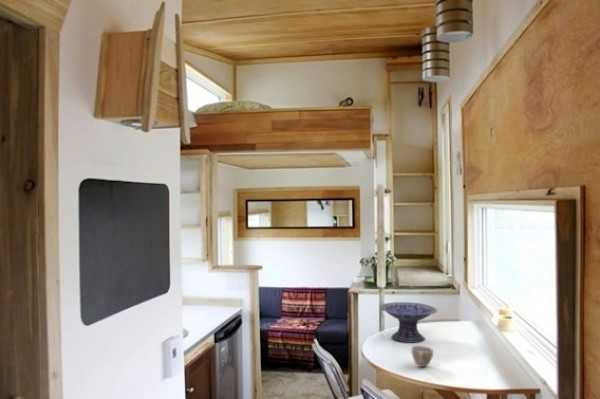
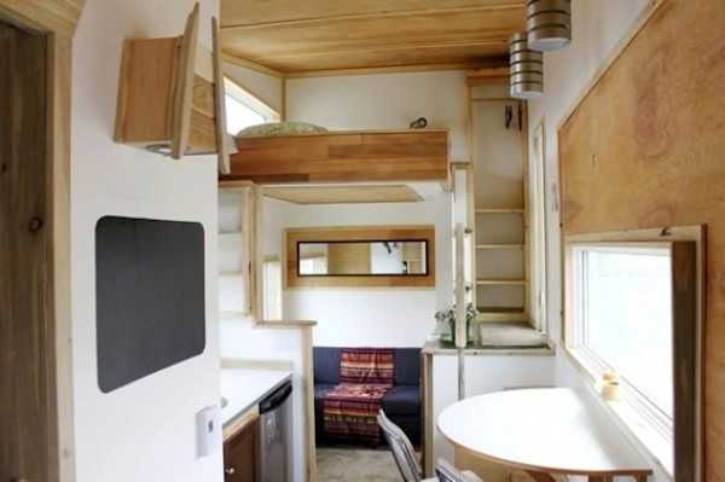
- decorative bowl [379,301,438,344]
- cup [410,345,434,368]
